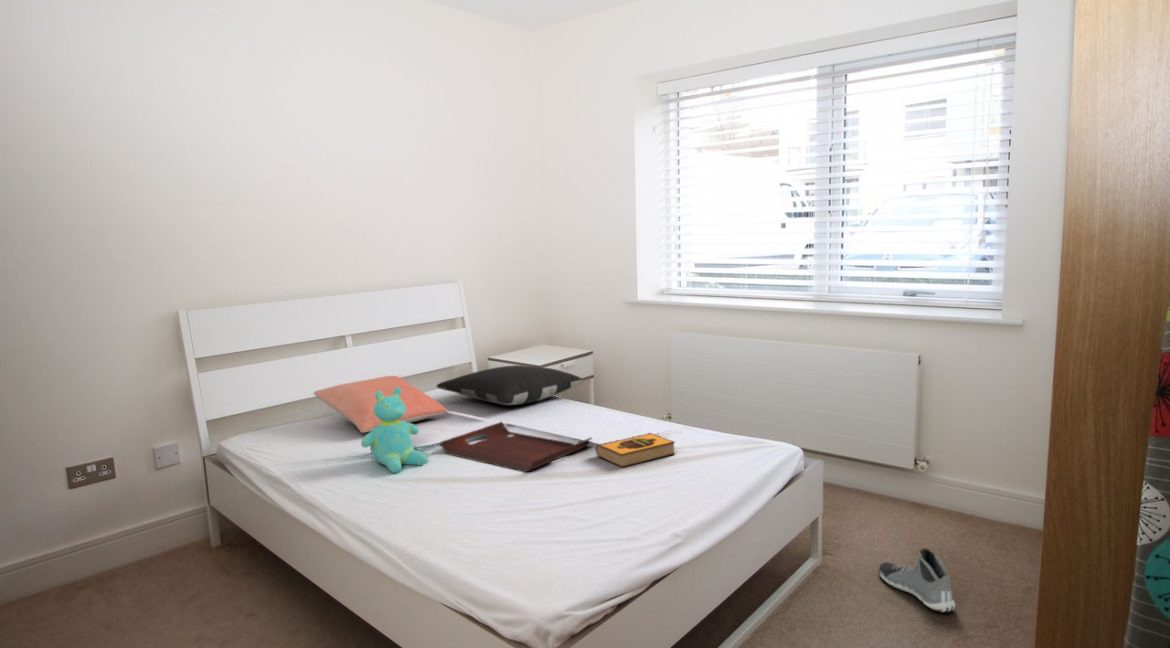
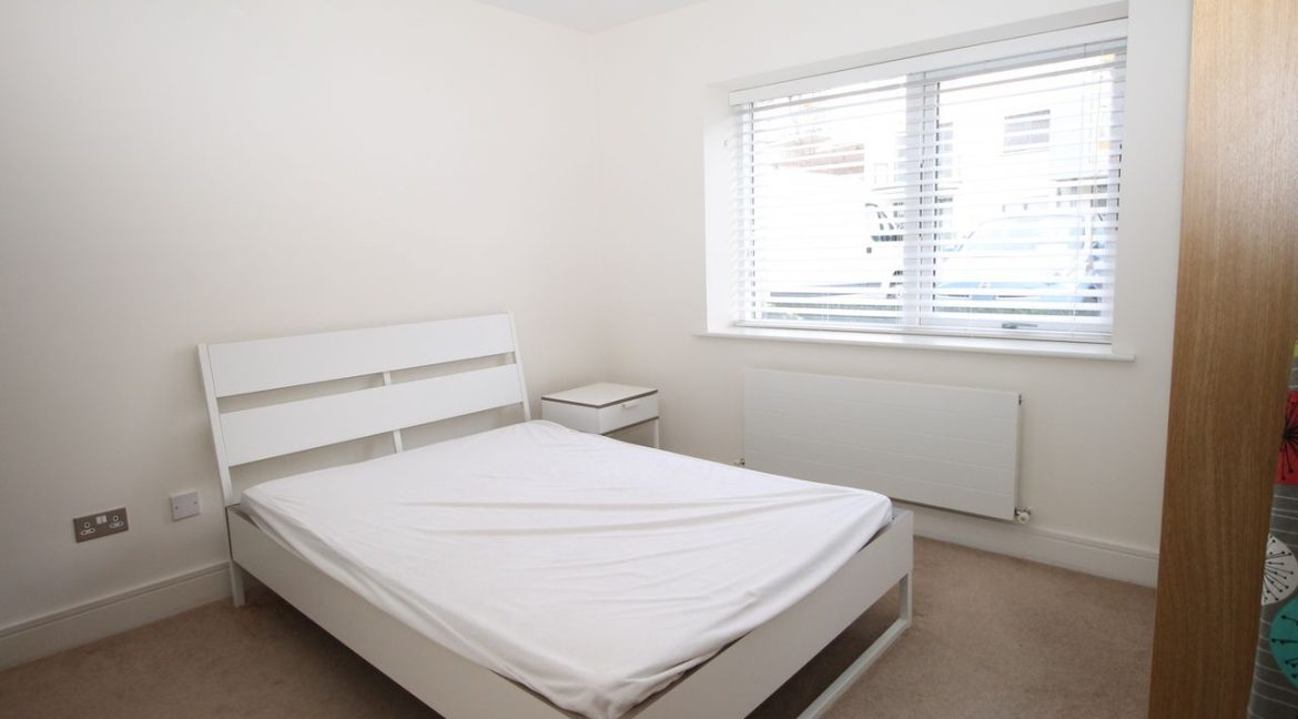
- pillow [312,375,449,434]
- sneaker [878,548,956,613]
- teddy bear [360,388,428,474]
- serving tray [439,421,593,473]
- hardback book [595,432,677,468]
- pillow [436,364,583,406]
